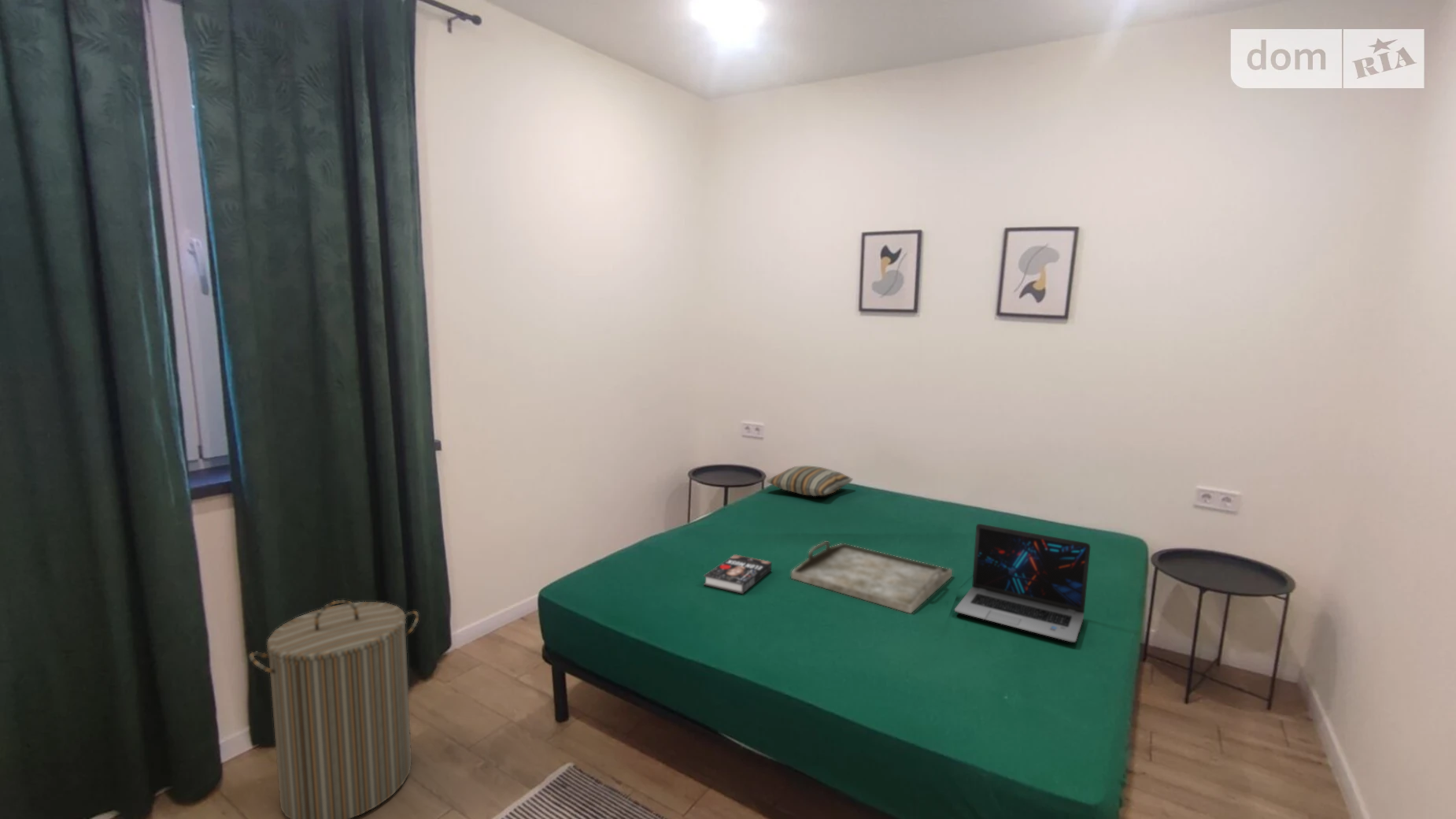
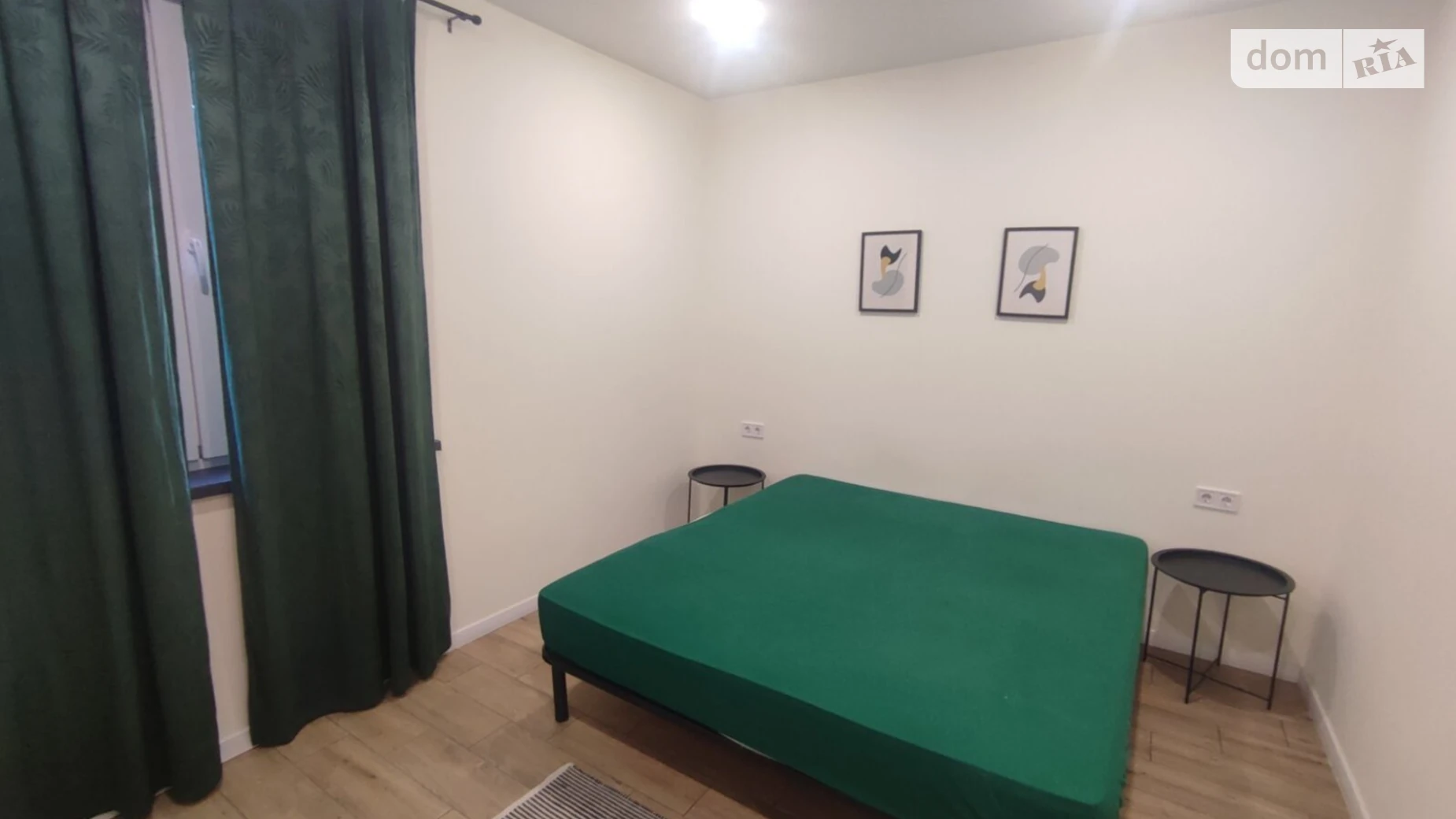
- laundry hamper [249,599,419,819]
- laptop [954,523,1091,643]
- serving tray [790,541,953,614]
- book [703,554,772,595]
- pillow [766,465,853,497]
